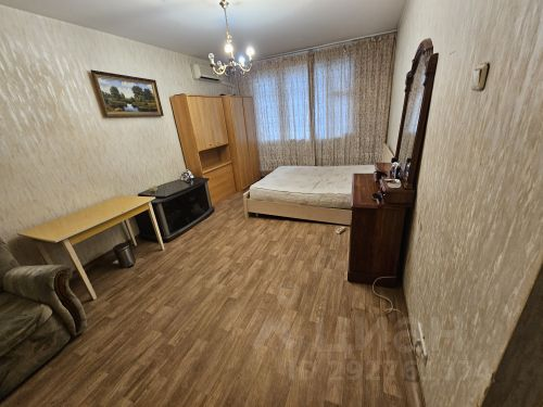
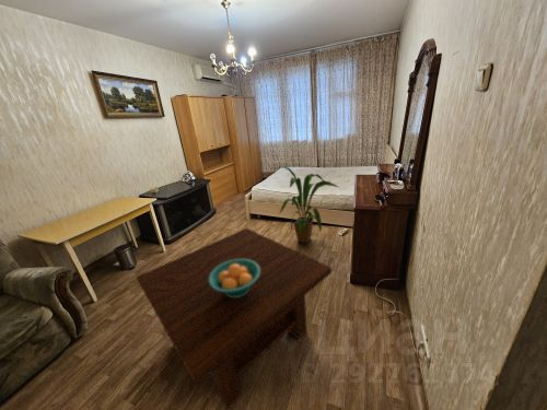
+ fruit bowl [209,259,260,297]
+ coffee table [136,227,333,410]
+ house plant [277,165,339,244]
